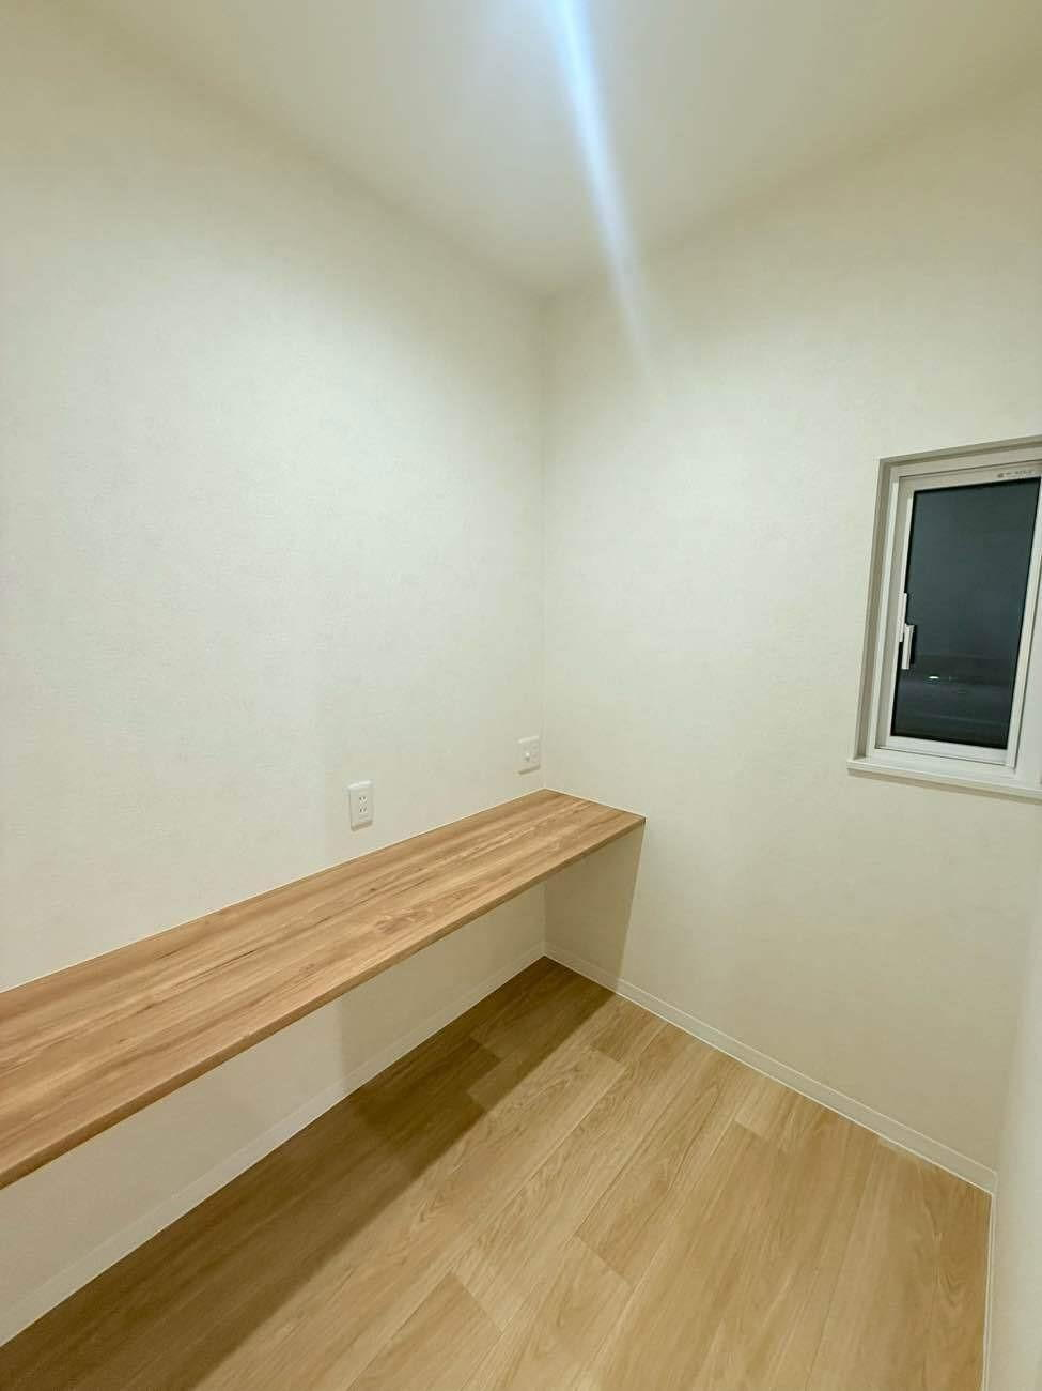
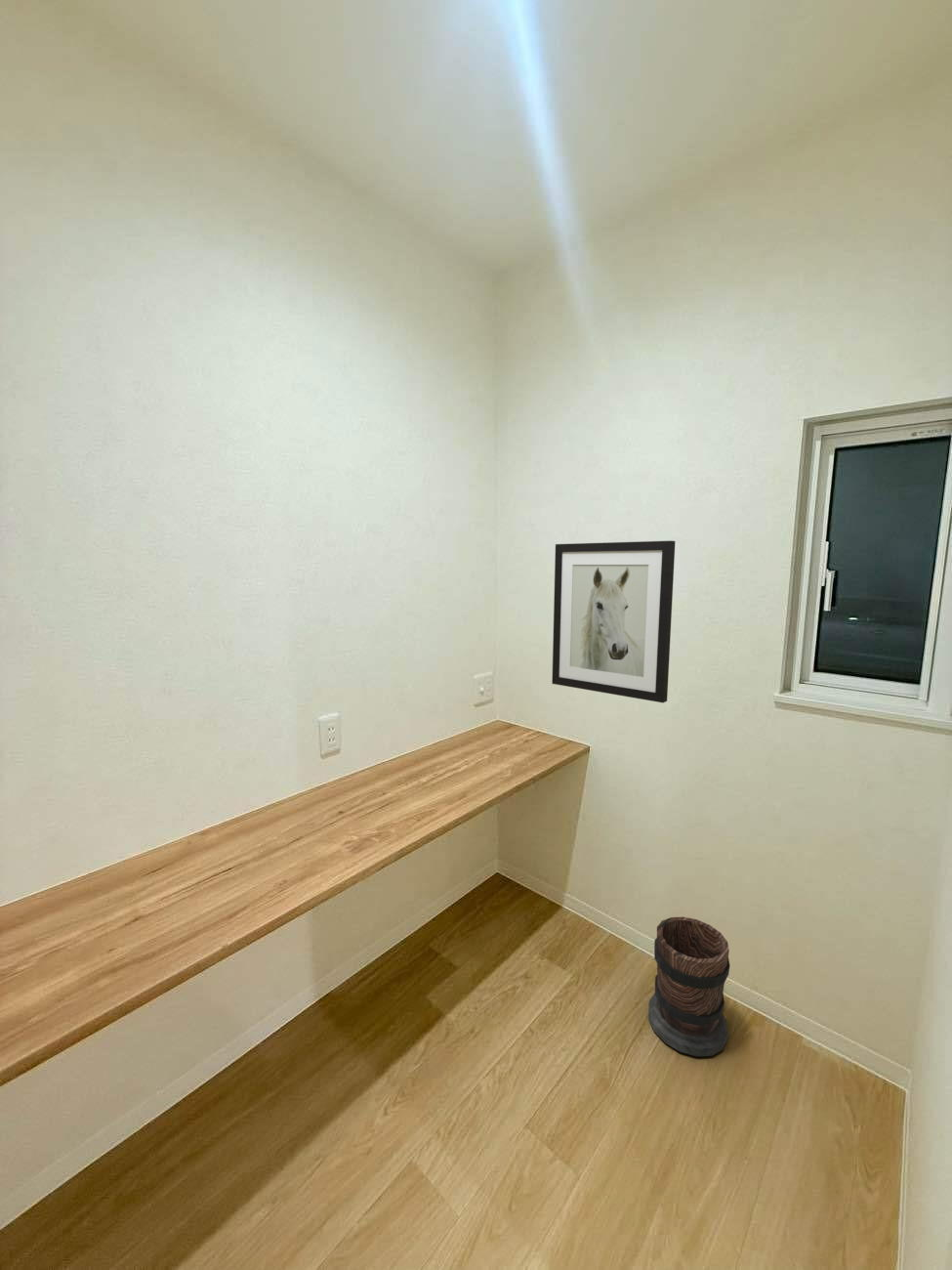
+ wooden barrel [647,916,731,1058]
+ wall art [551,540,676,703]
